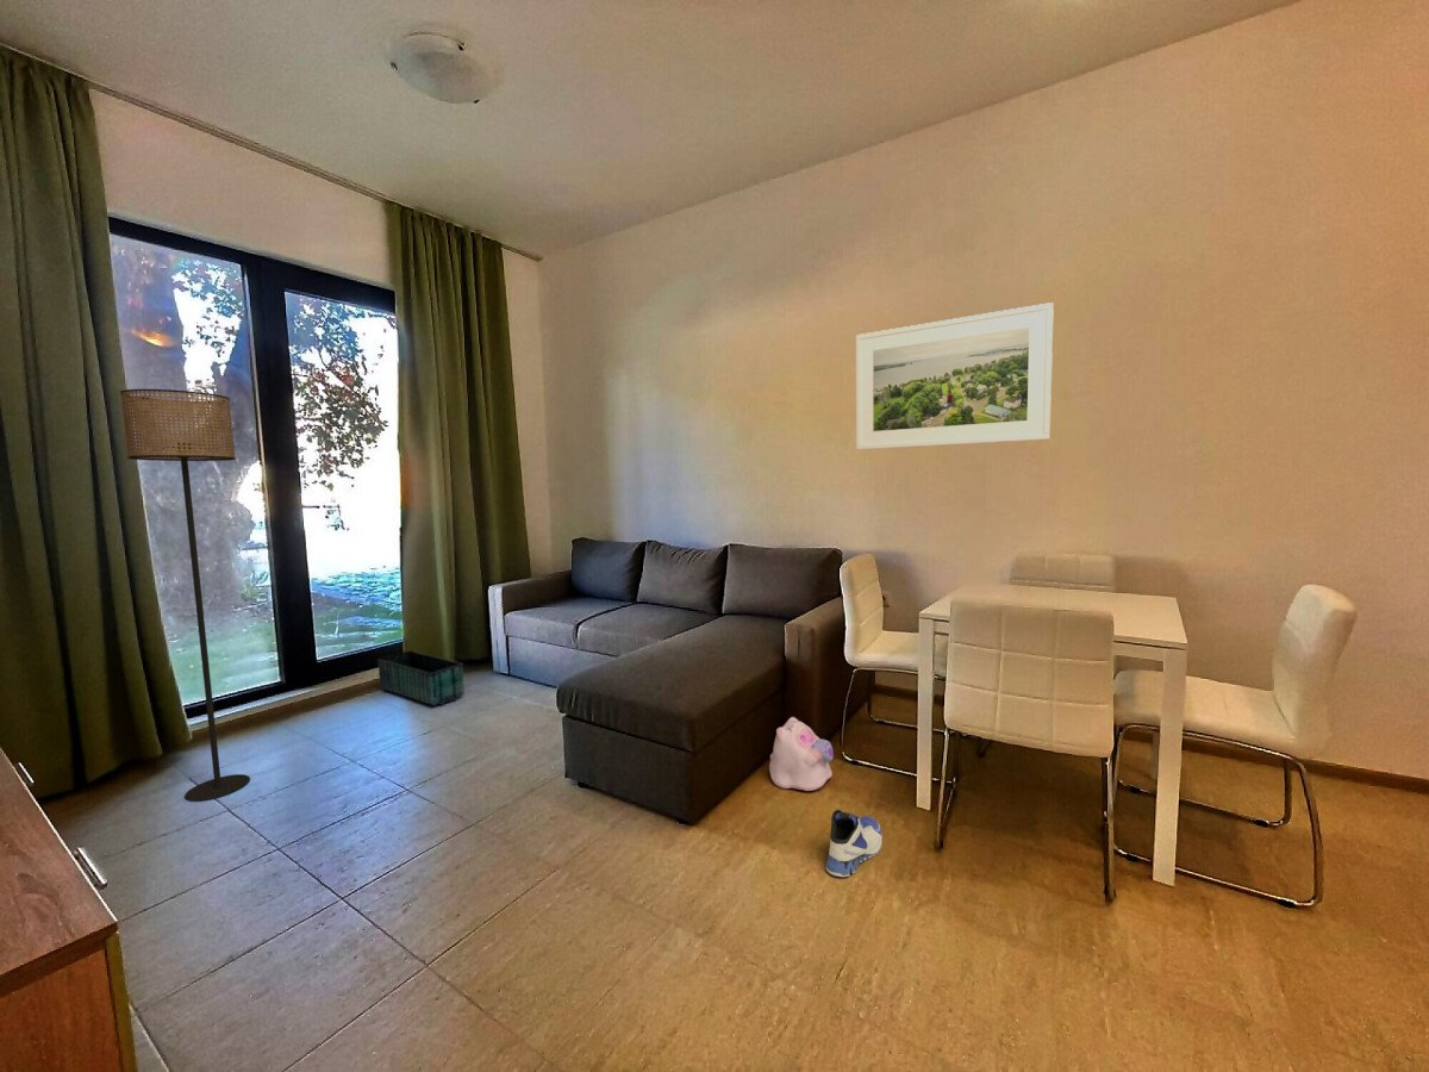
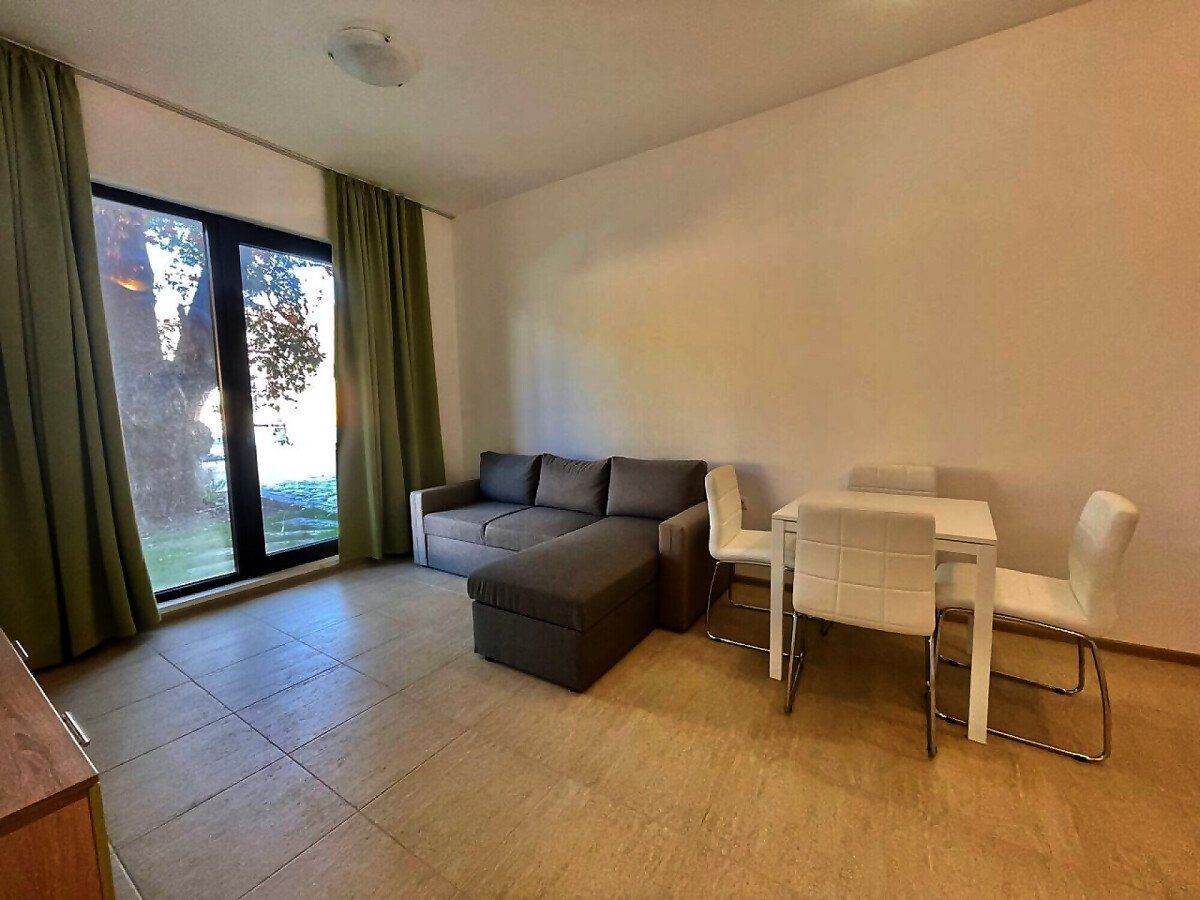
- floor lamp [119,388,251,803]
- sneaker [824,809,884,878]
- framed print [855,301,1055,451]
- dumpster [376,649,466,706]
- plush toy [768,716,835,792]
